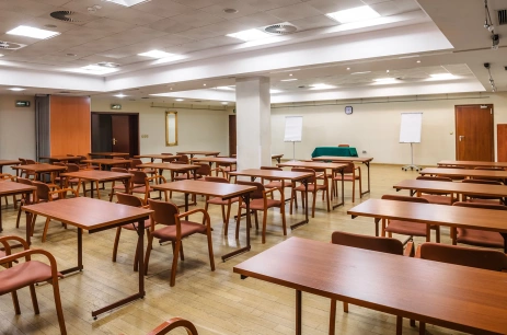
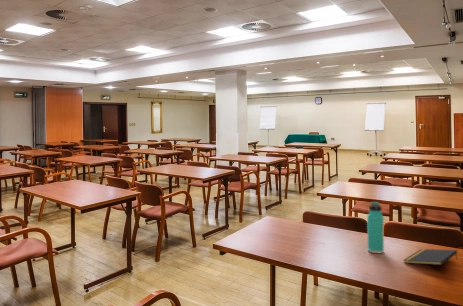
+ thermos bottle [366,201,385,254]
+ notepad [403,248,458,266]
